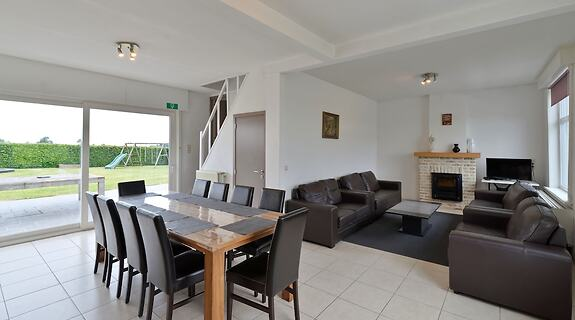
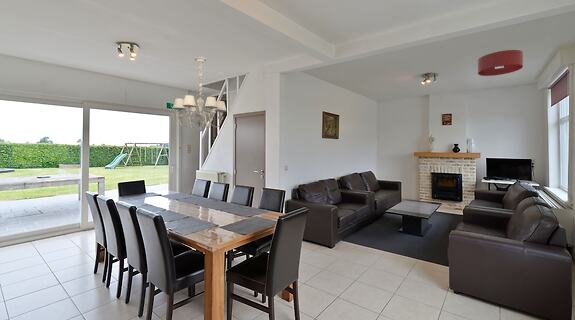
+ ceiling light fixture [477,49,524,77]
+ chandelier [172,56,227,131]
